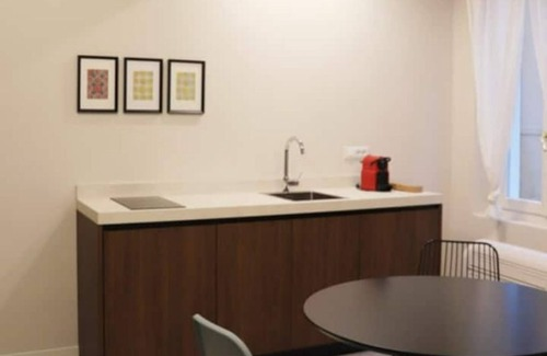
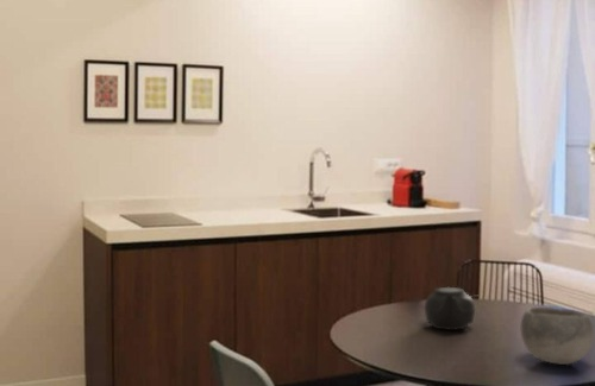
+ teapot [422,285,480,330]
+ bowl [520,306,595,366]
